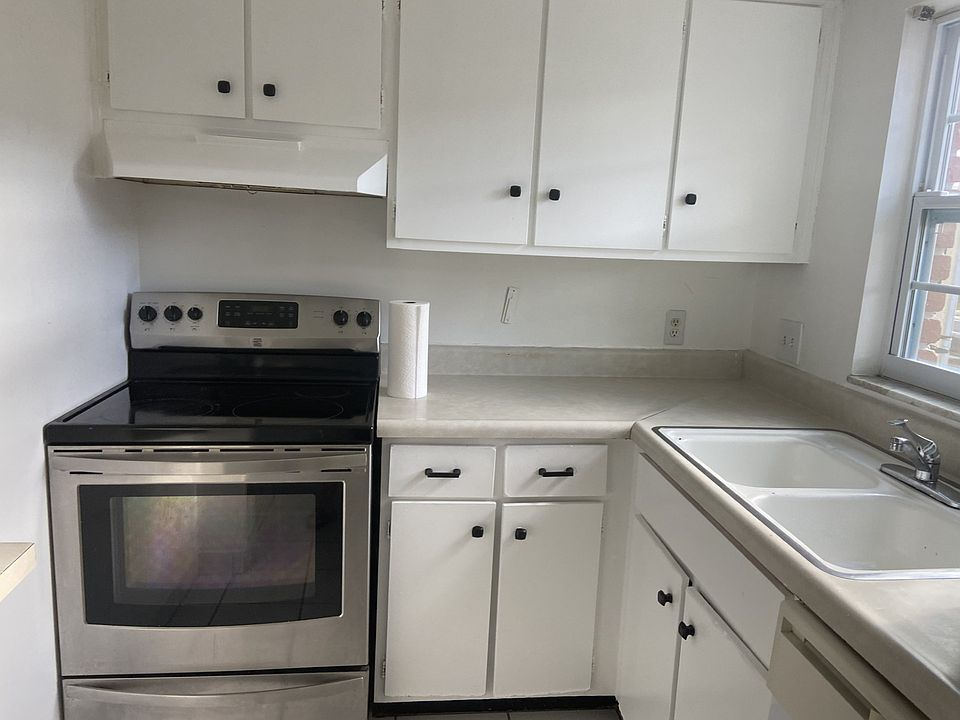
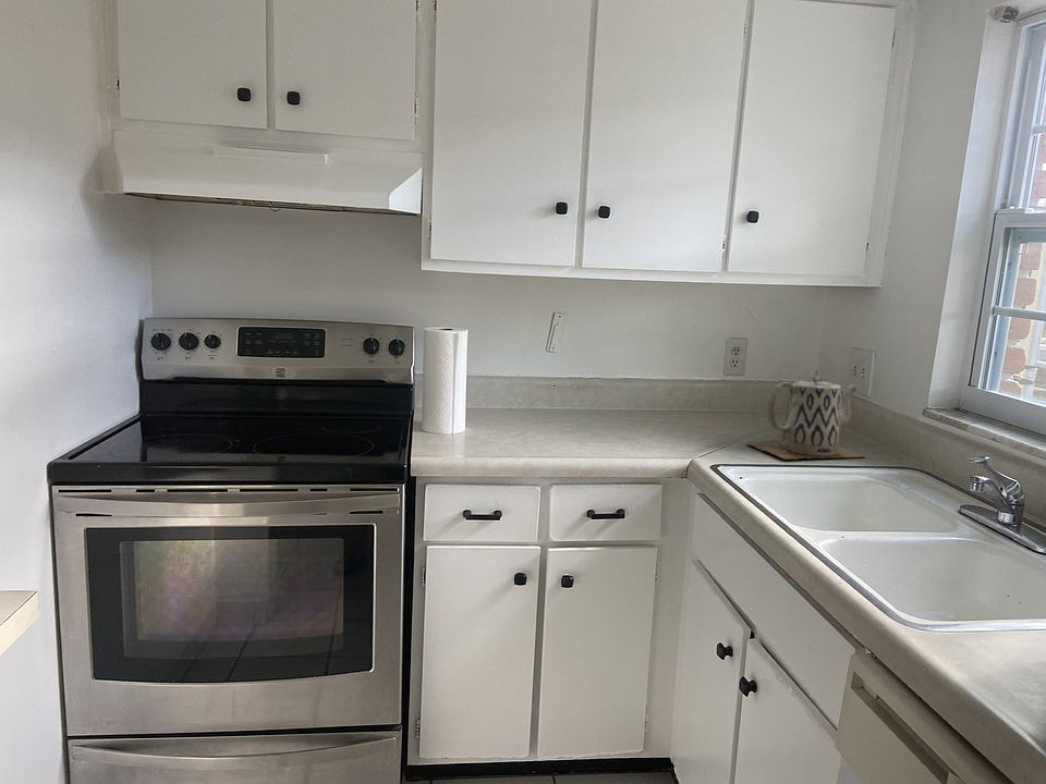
+ teapot [745,369,867,461]
